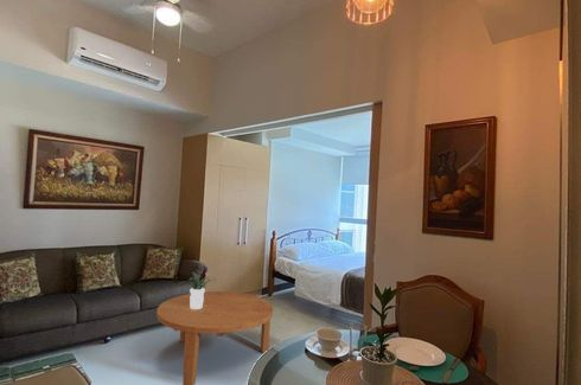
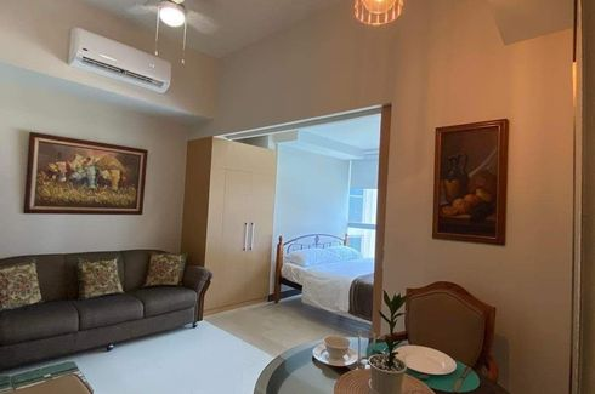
- potted plant [177,271,216,309]
- coffee table [155,290,274,385]
